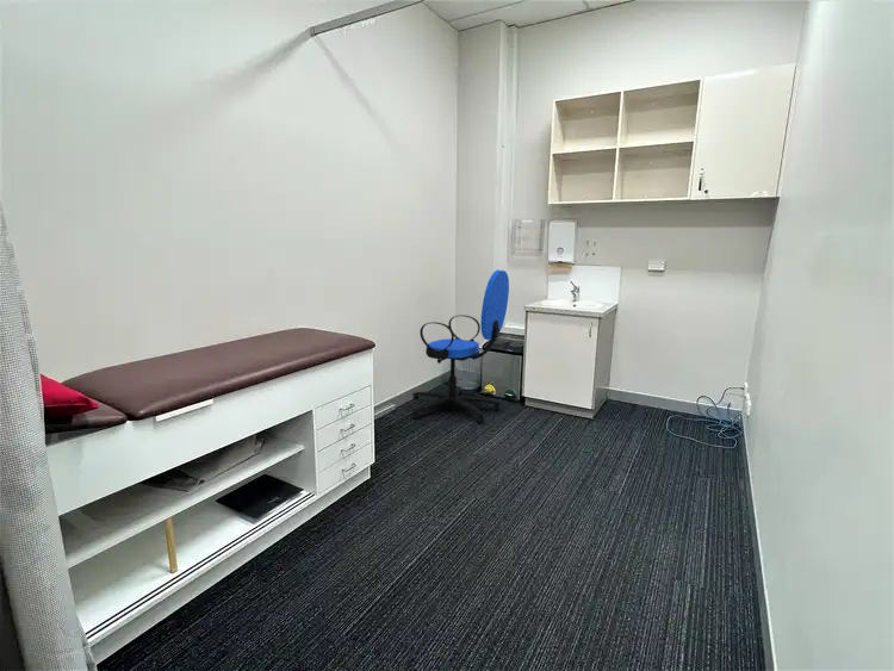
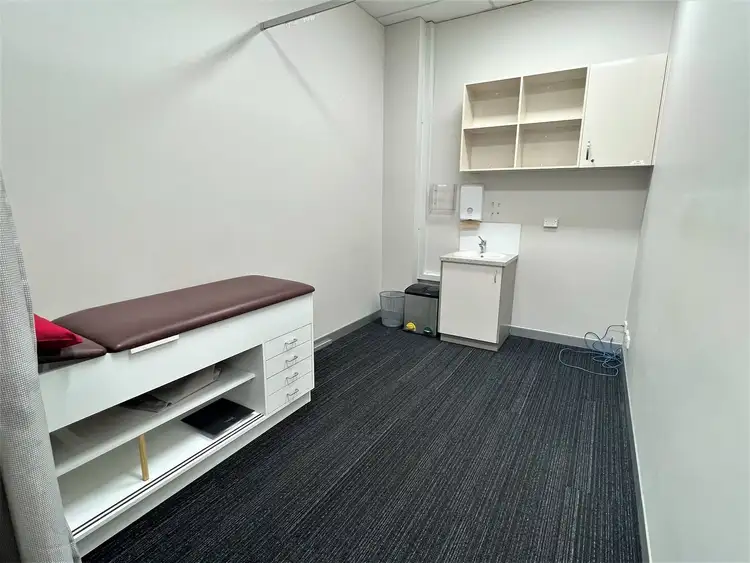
- office chair [411,268,510,423]
